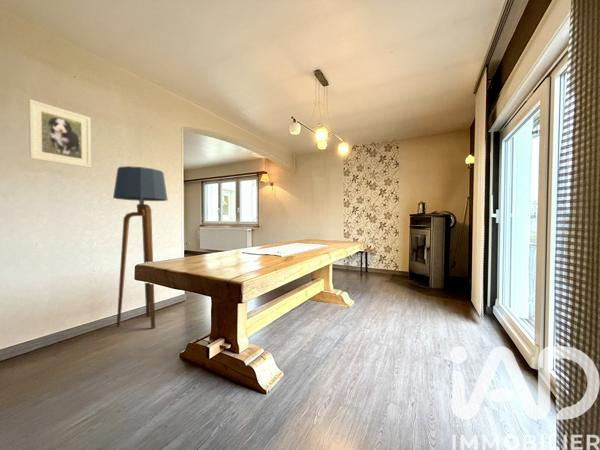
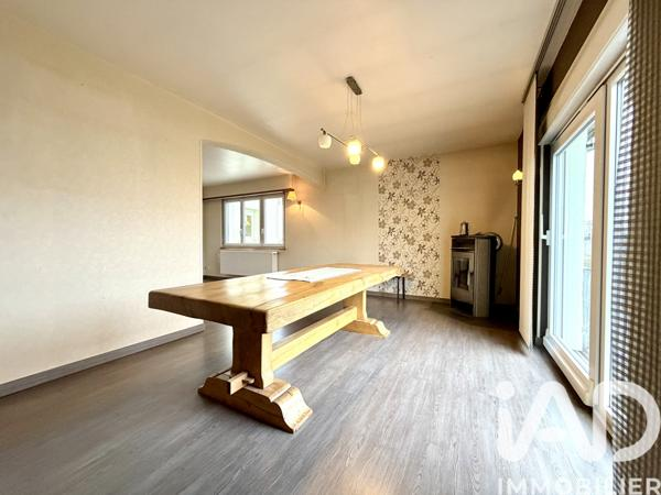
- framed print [28,98,92,169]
- floor lamp [112,165,168,330]
